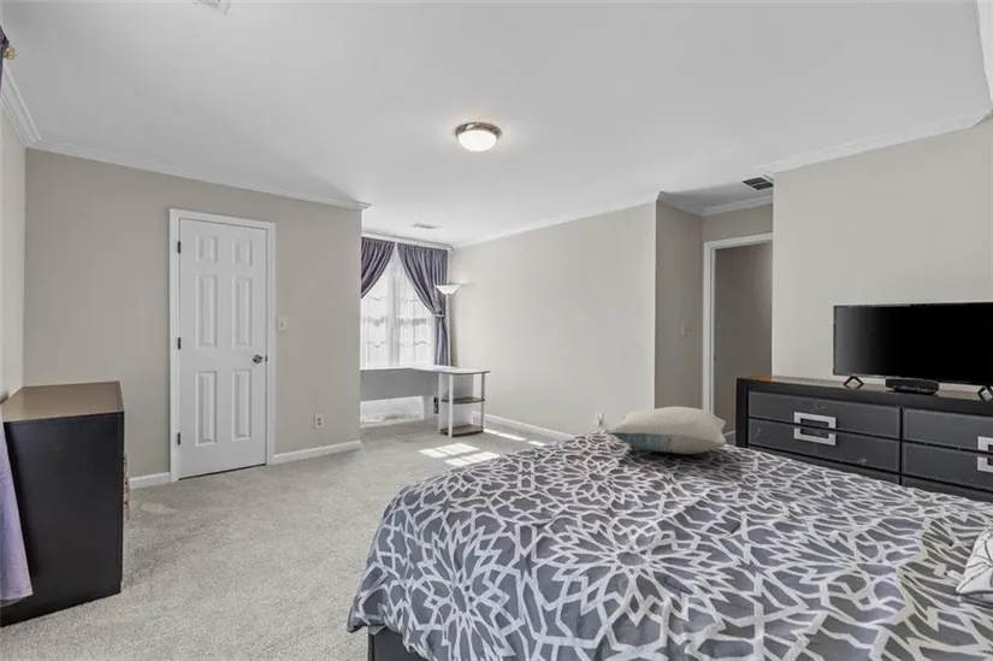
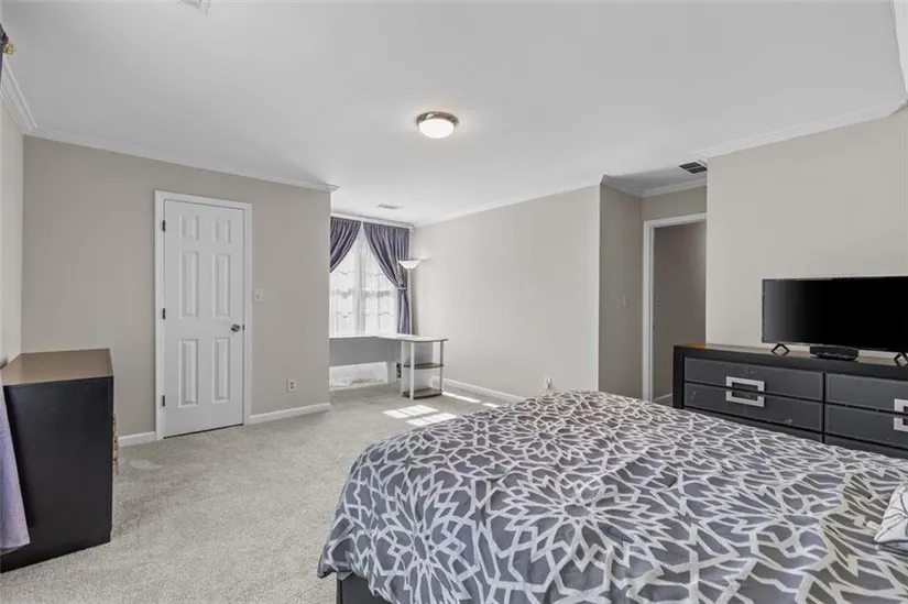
- pillow [607,406,727,455]
